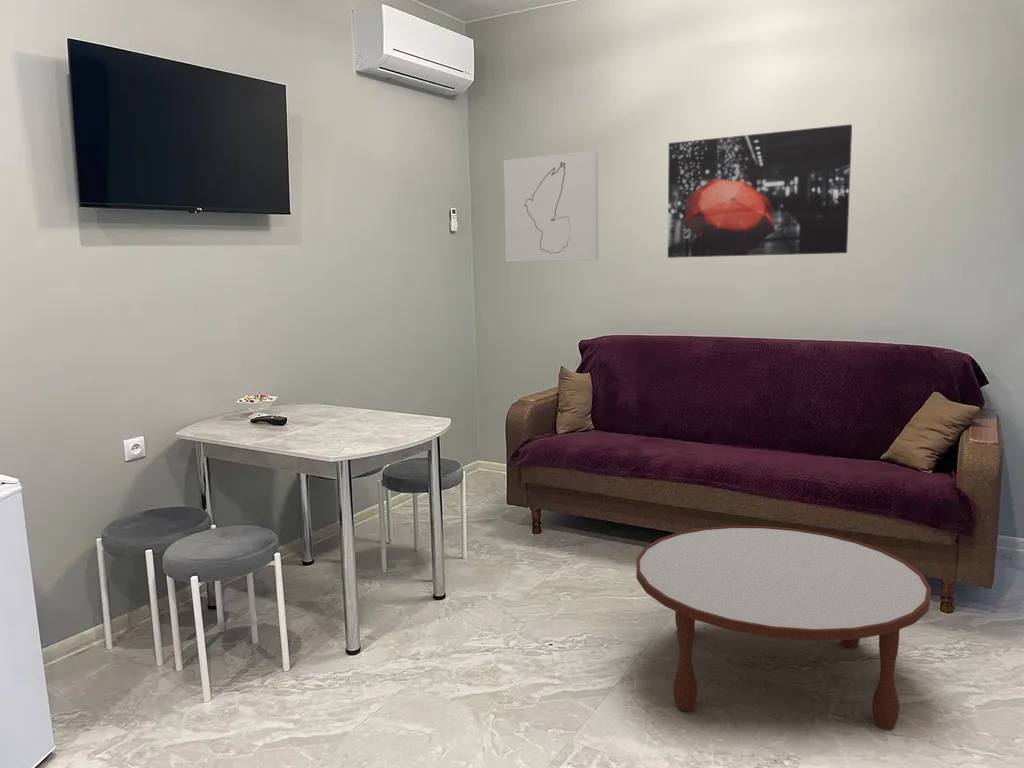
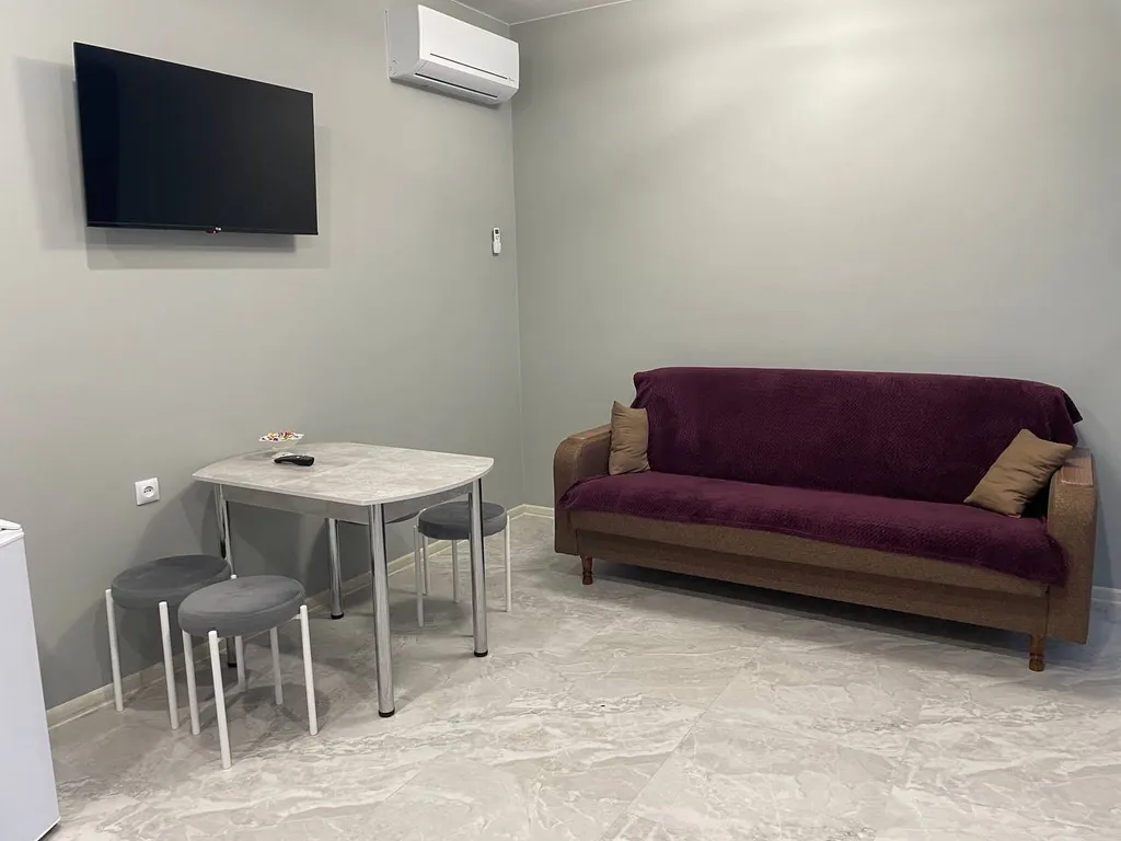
- wall art [503,150,599,263]
- coffee table [635,525,932,731]
- wall art [667,123,853,259]
